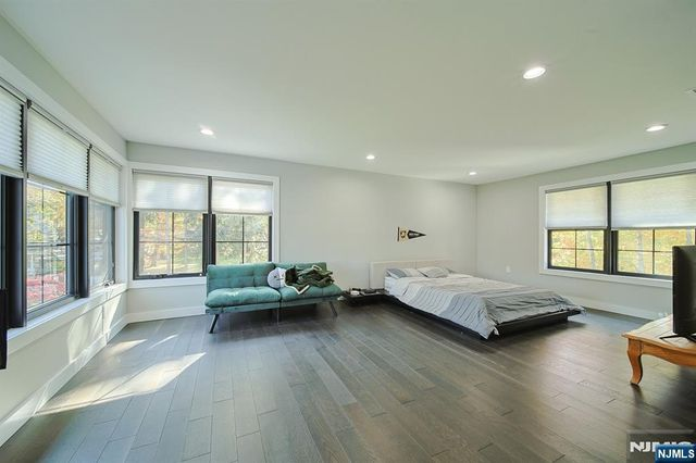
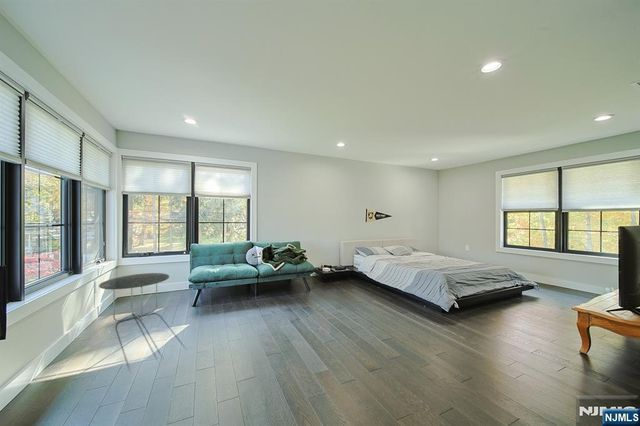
+ side table [98,272,170,322]
